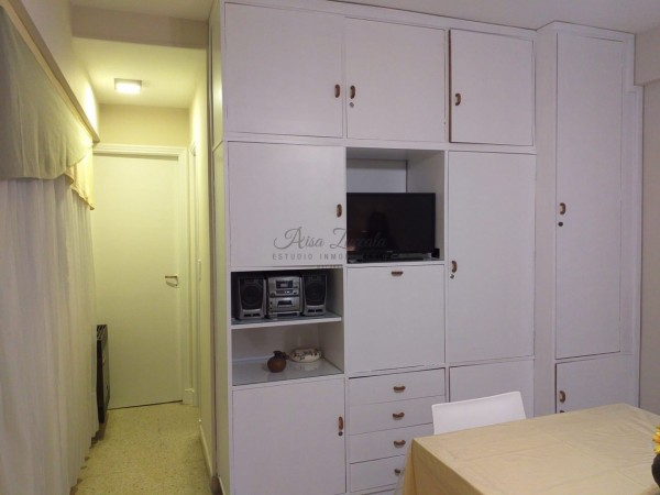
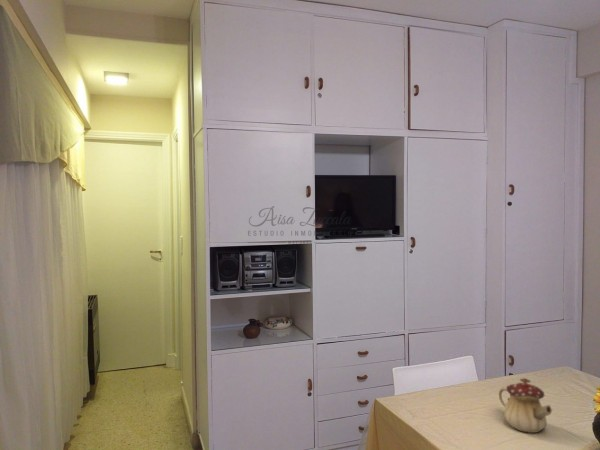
+ teapot [498,377,553,434]
